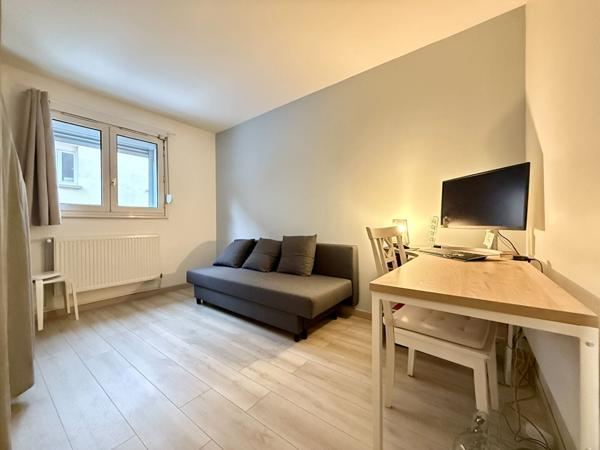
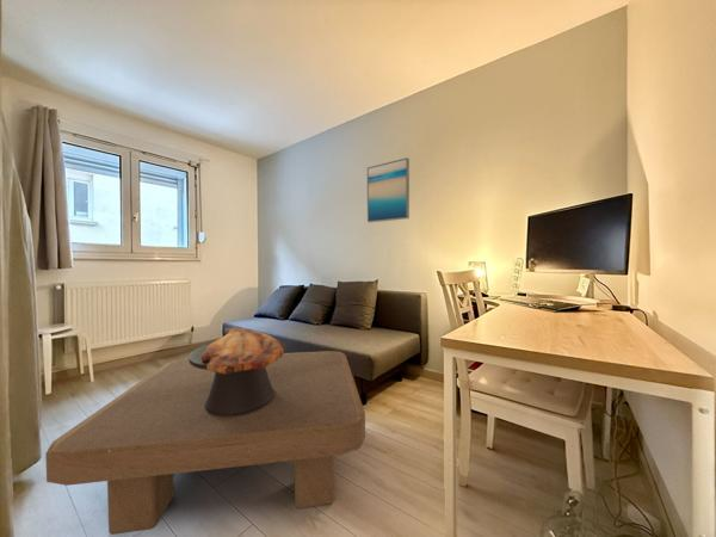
+ wall art [366,156,411,224]
+ coffee table [44,350,366,536]
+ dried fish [187,326,288,416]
